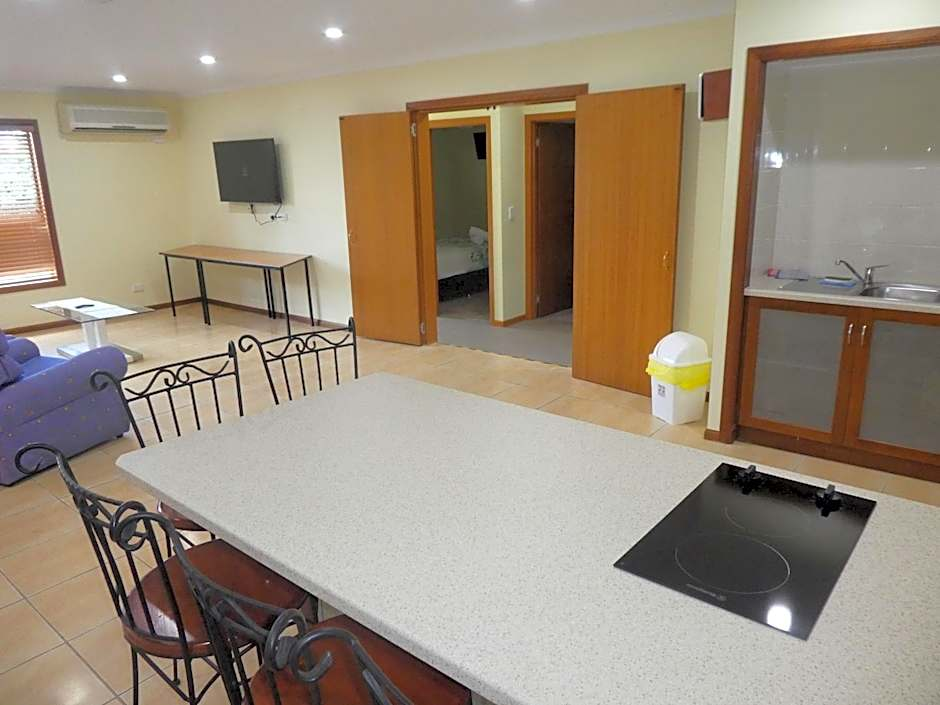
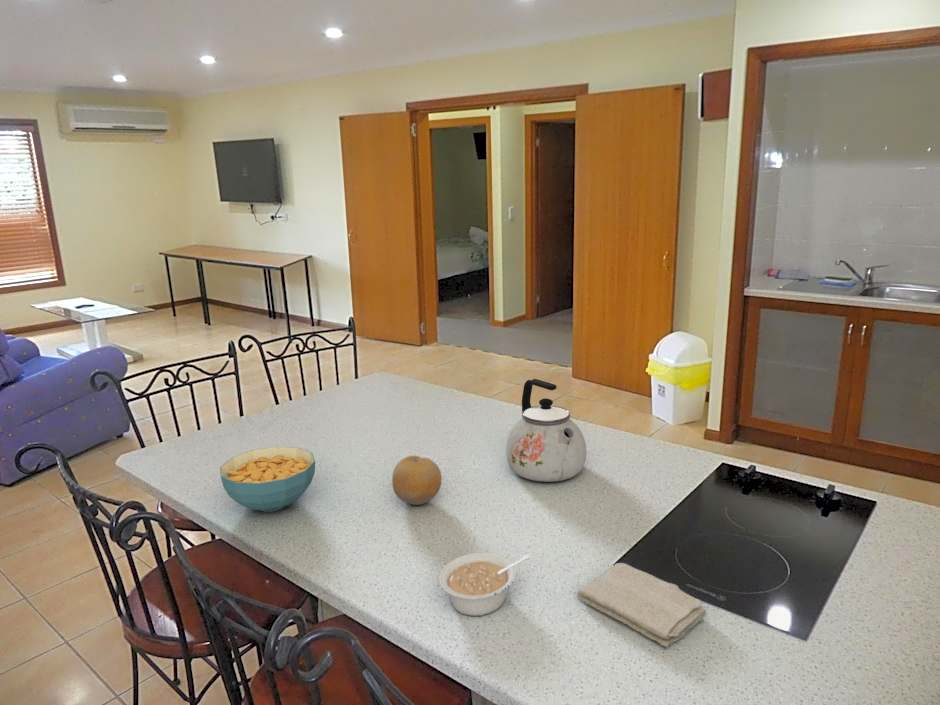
+ legume [438,552,530,617]
+ fruit [391,455,443,506]
+ cereal bowl [219,446,316,513]
+ kettle [505,378,587,483]
+ washcloth [576,562,707,649]
